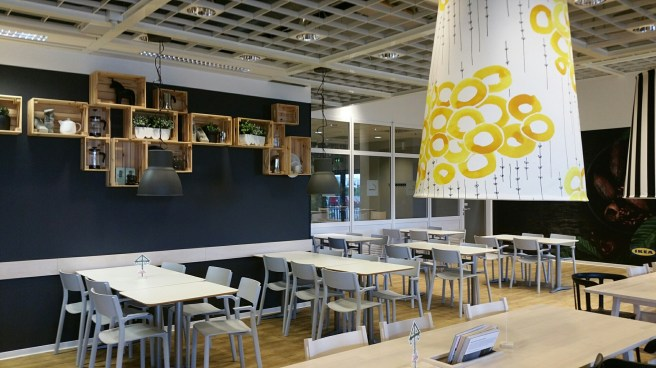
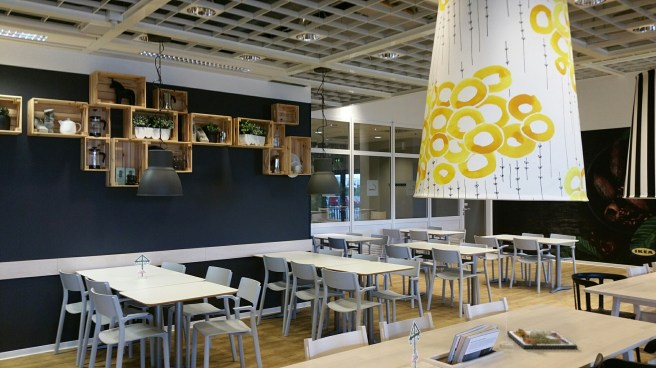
+ dinner plate [506,328,578,350]
